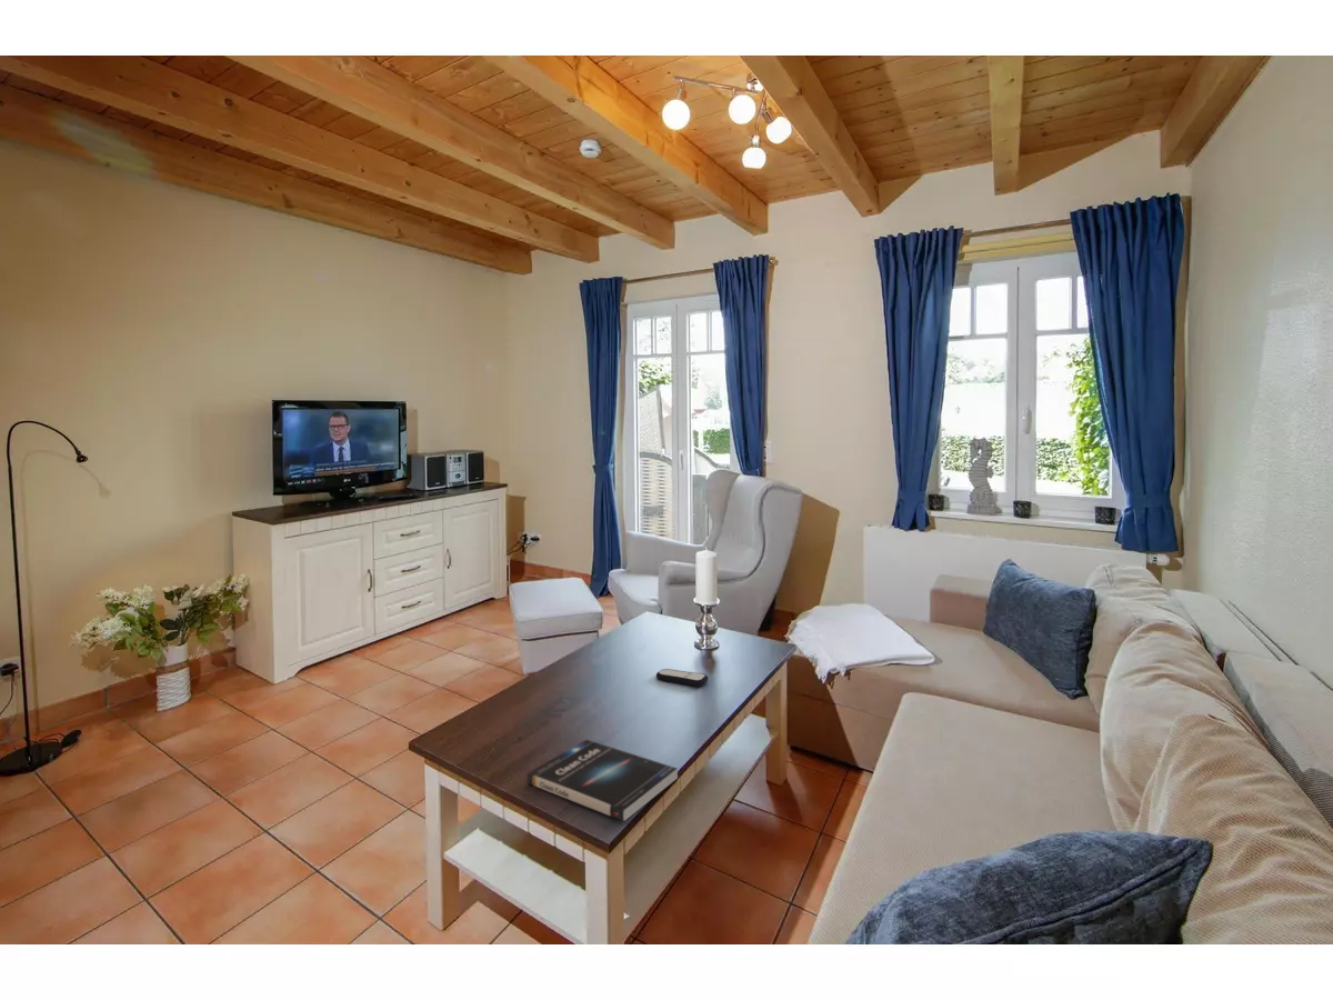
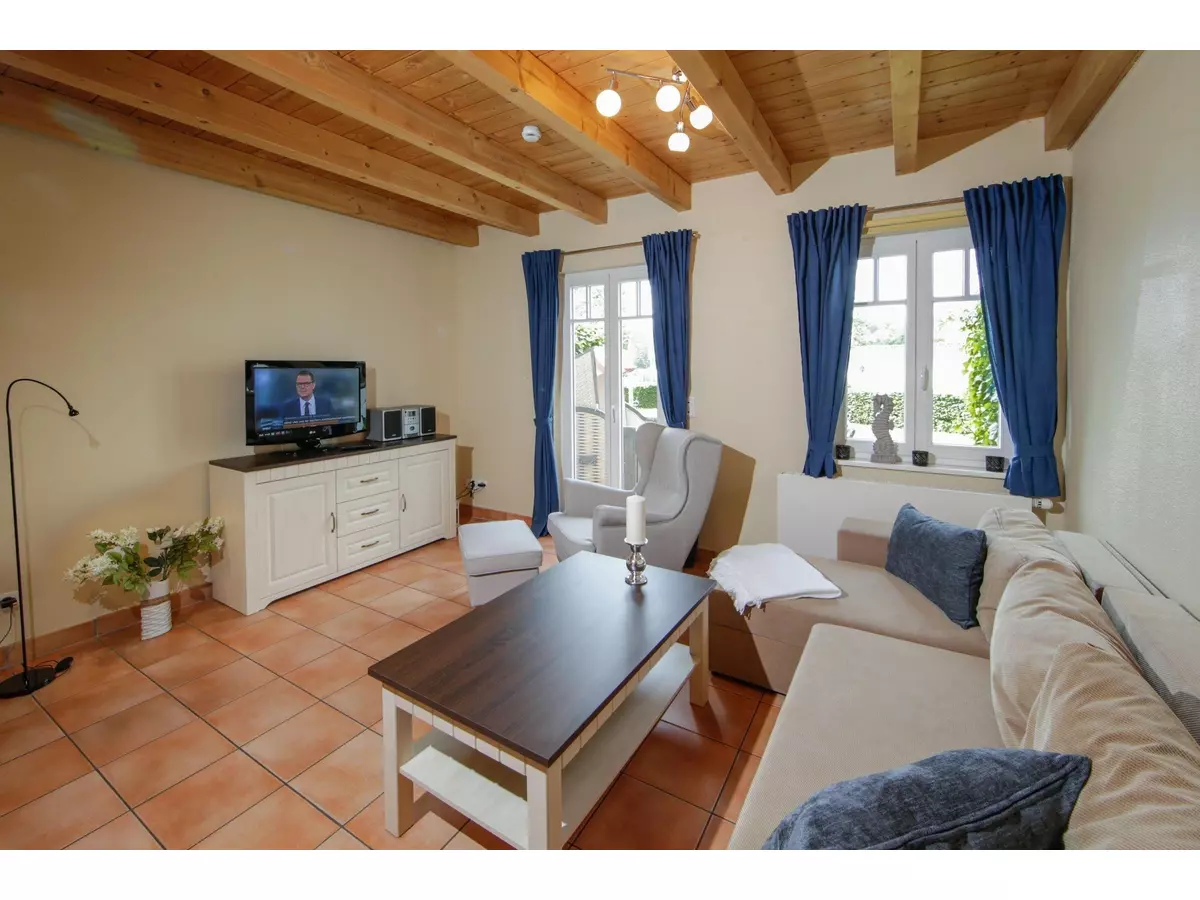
- book [525,739,679,822]
- remote control [655,668,709,688]
